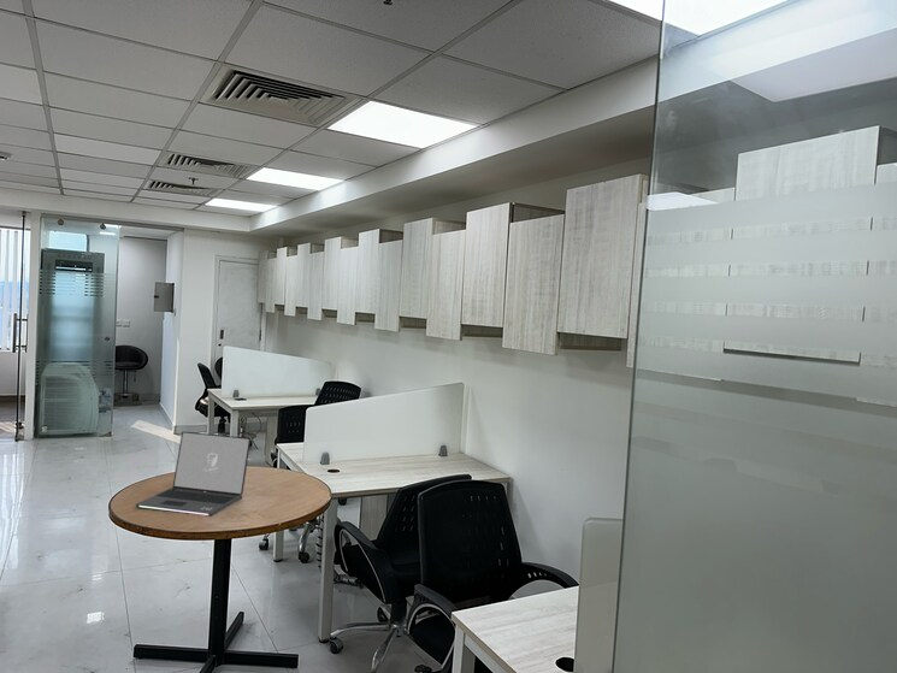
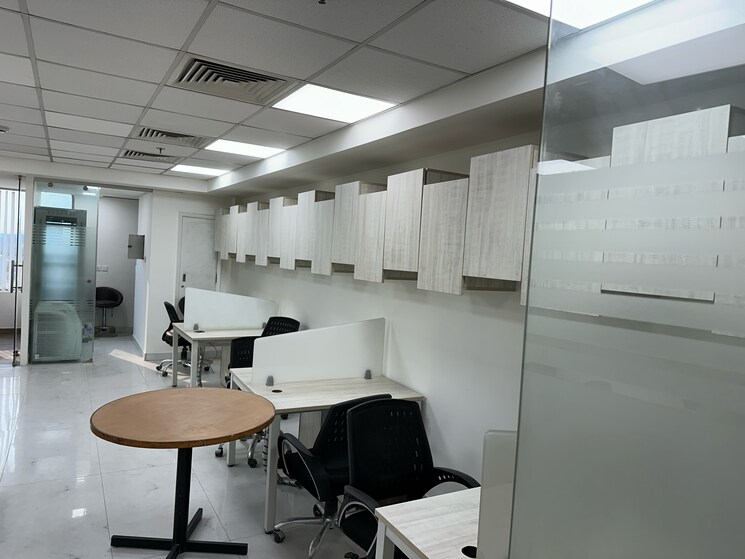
- laptop [135,430,252,516]
